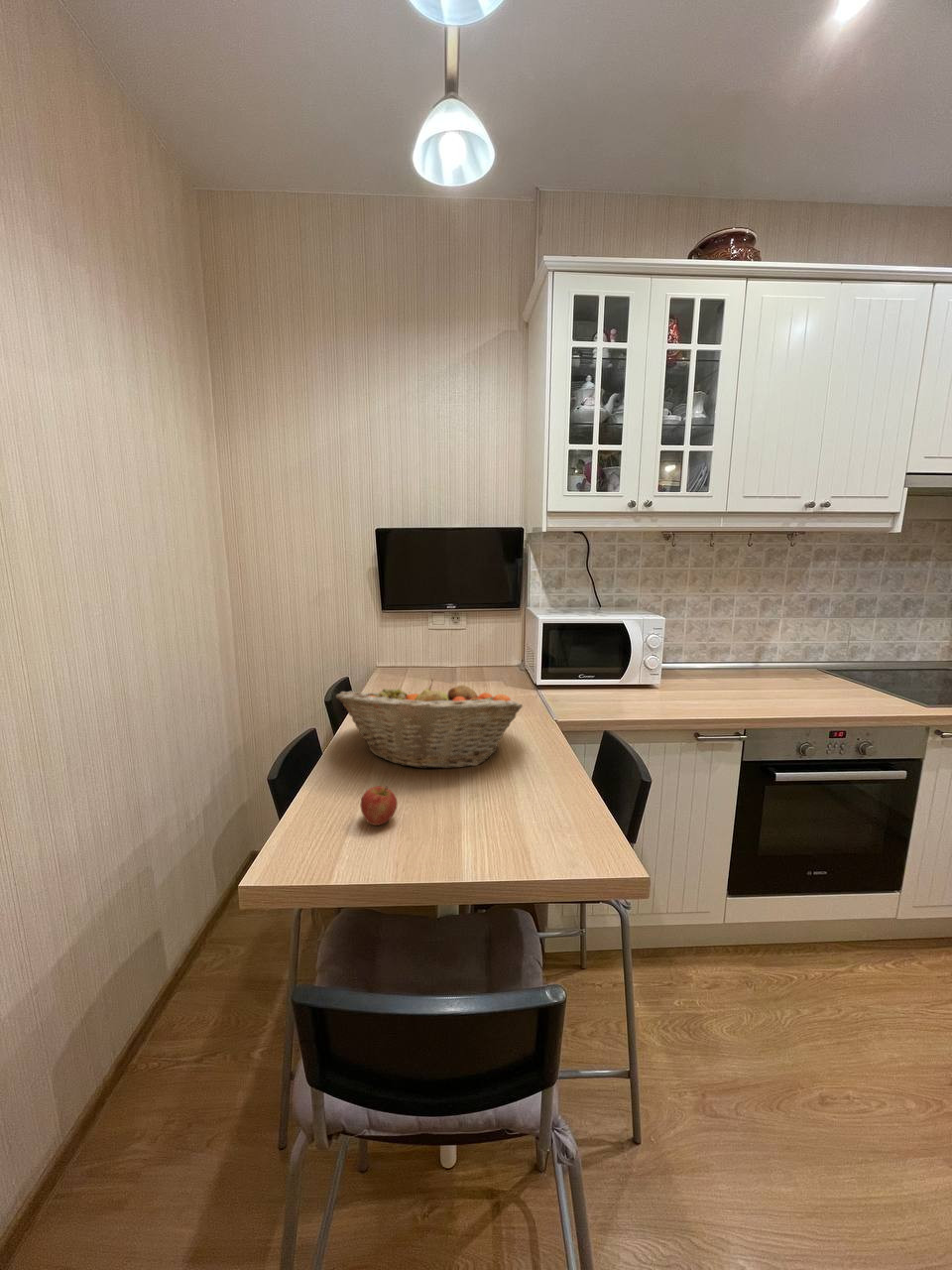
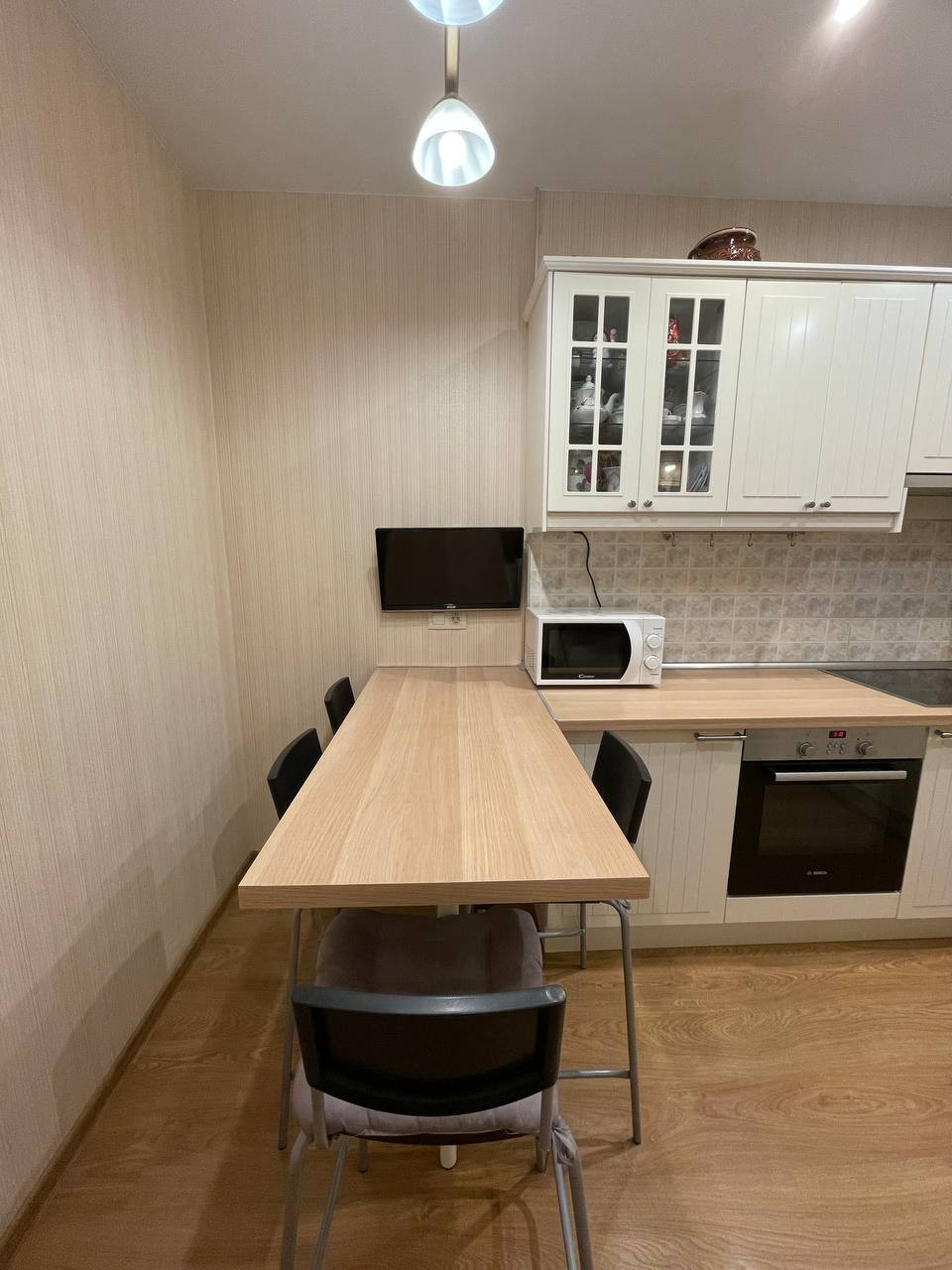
- apple [359,784,399,826]
- fruit basket [335,678,524,770]
